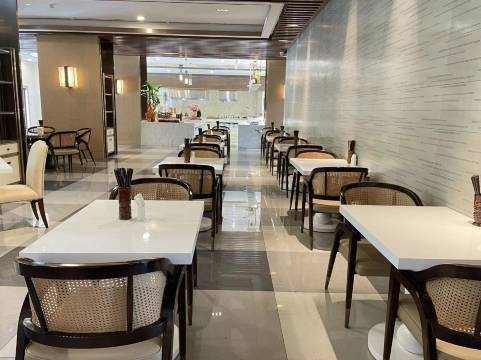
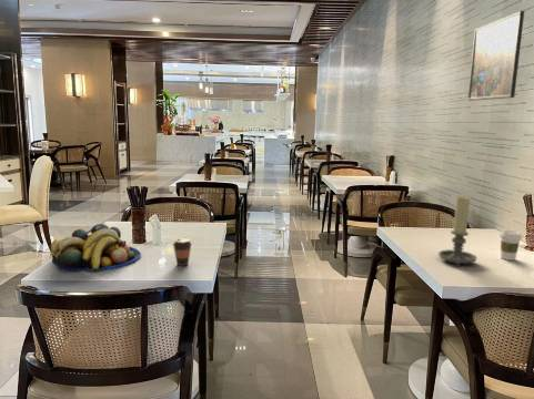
+ coffee cup [171,237,193,267]
+ fruit bowl [50,223,142,274]
+ coffee cup [498,229,523,262]
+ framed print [467,10,525,102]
+ candle holder [437,195,478,268]
